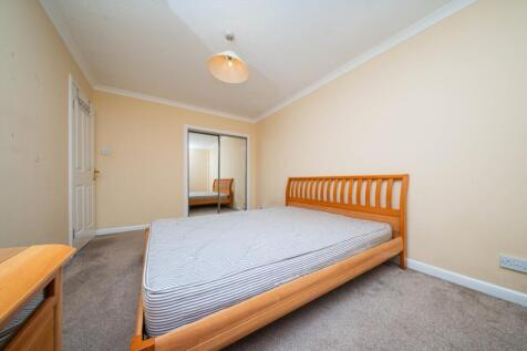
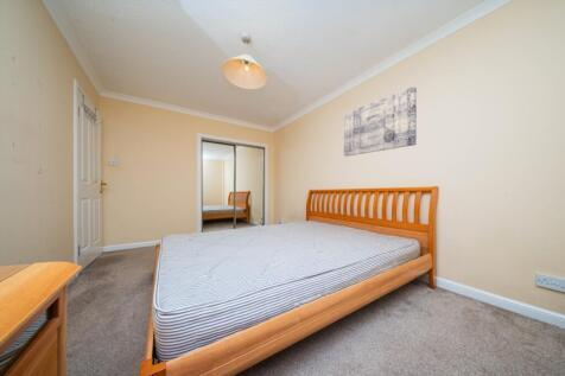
+ wall art [343,85,418,158]
